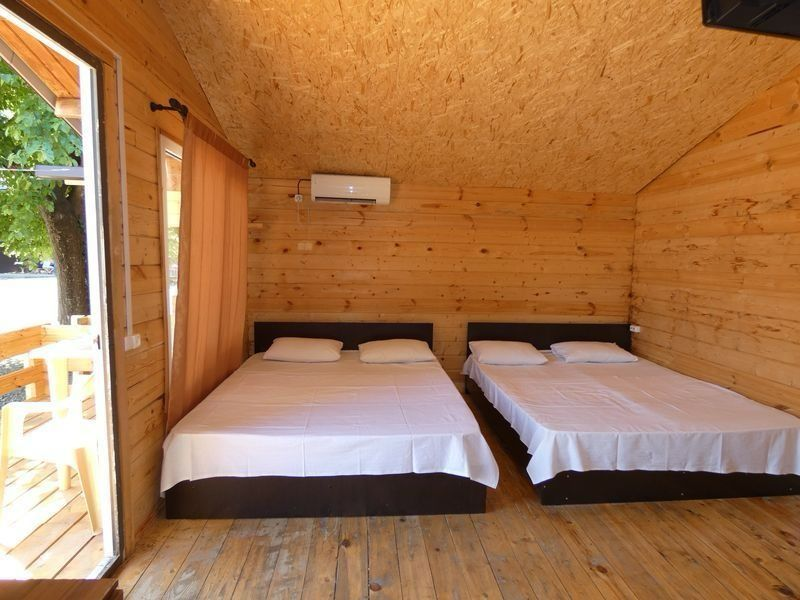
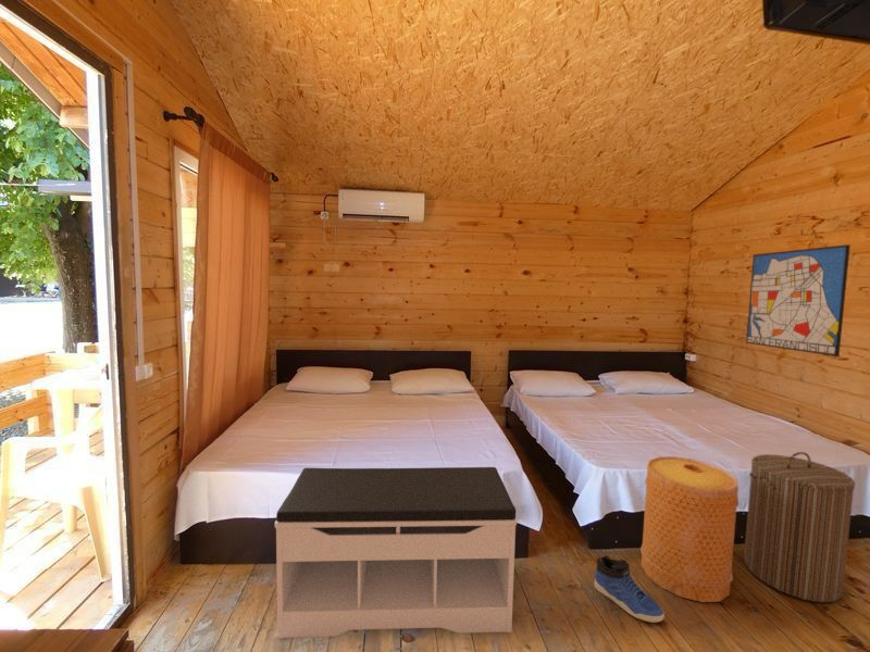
+ laundry hamper [743,451,856,603]
+ bench [274,466,518,639]
+ wall art [745,243,852,358]
+ sneaker [594,555,666,624]
+ basket [639,455,739,603]
